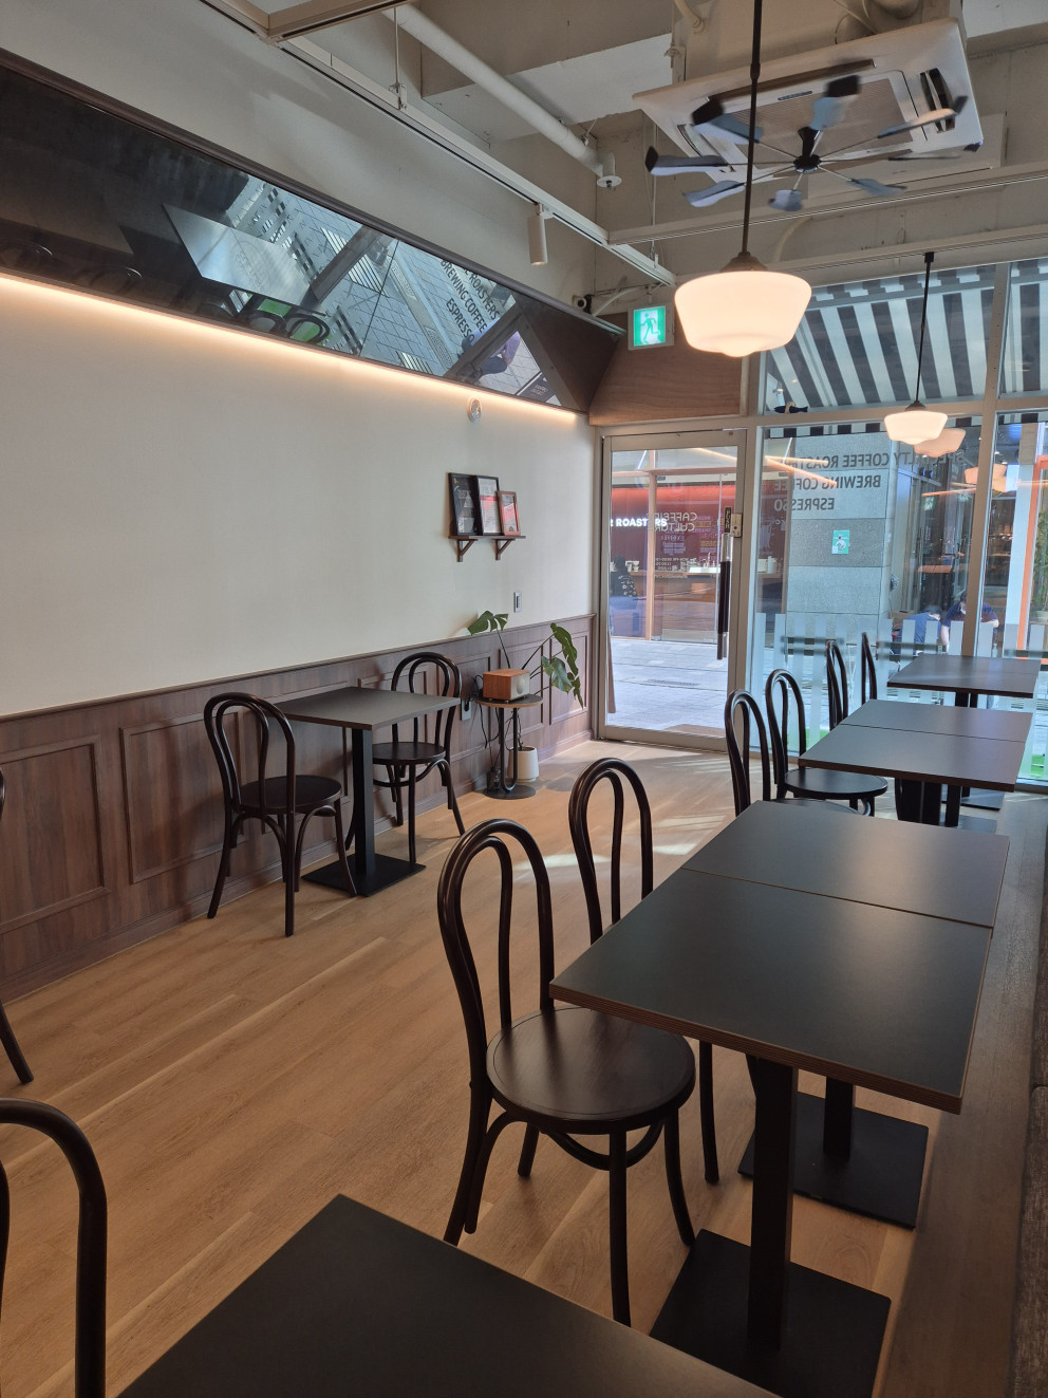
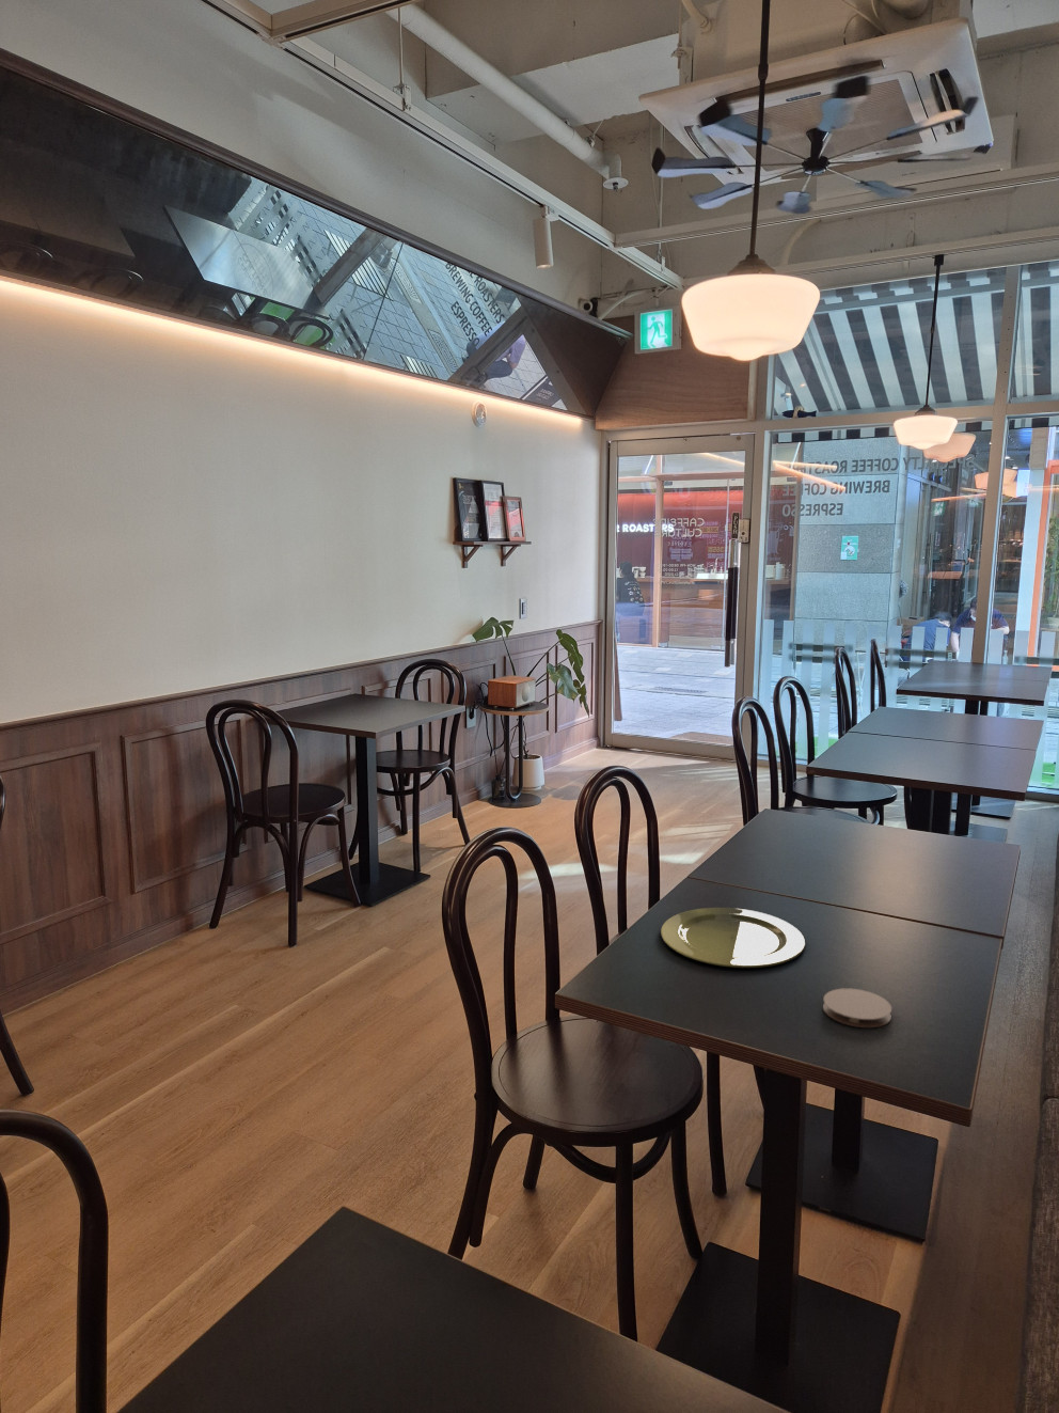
+ plate [660,907,806,969]
+ coaster [822,988,892,1028]
